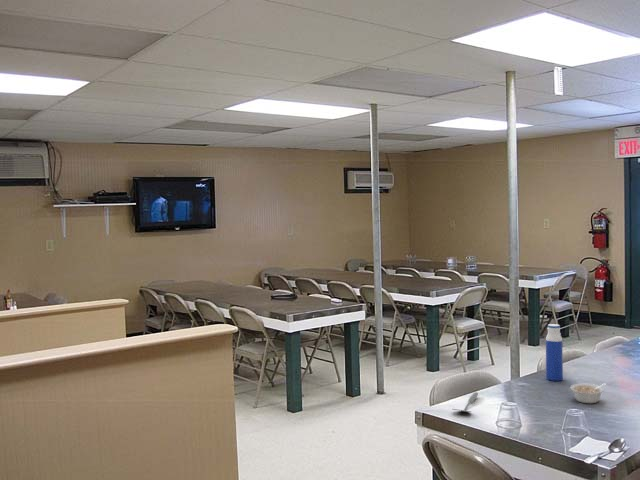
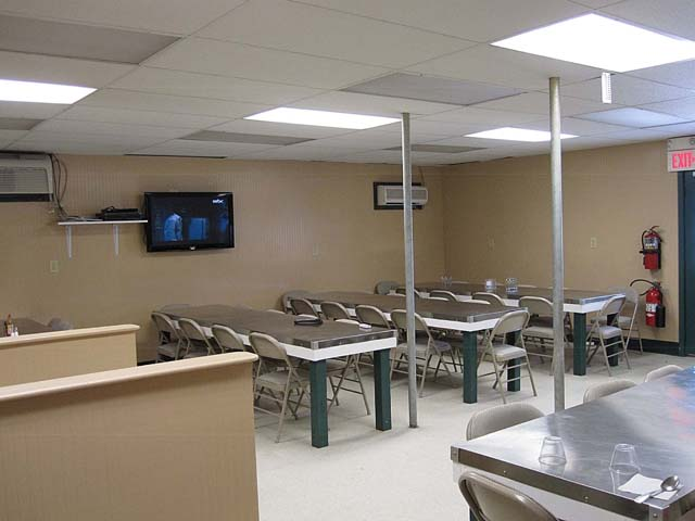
- water bottle [545,323,564,382]
- legume [569,382,608,404]
- spatula [451,391,479,413]
